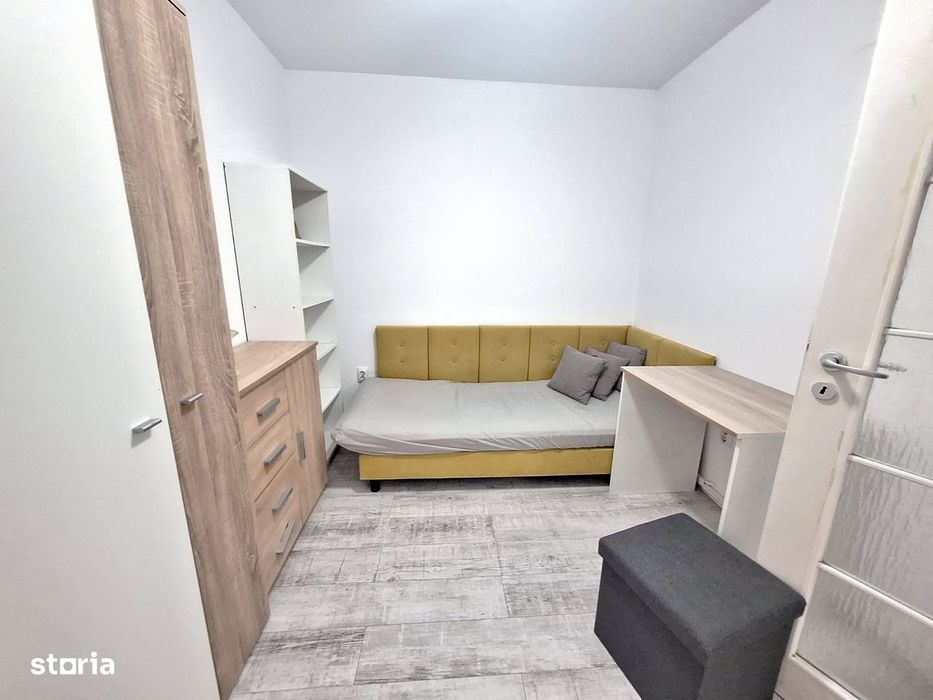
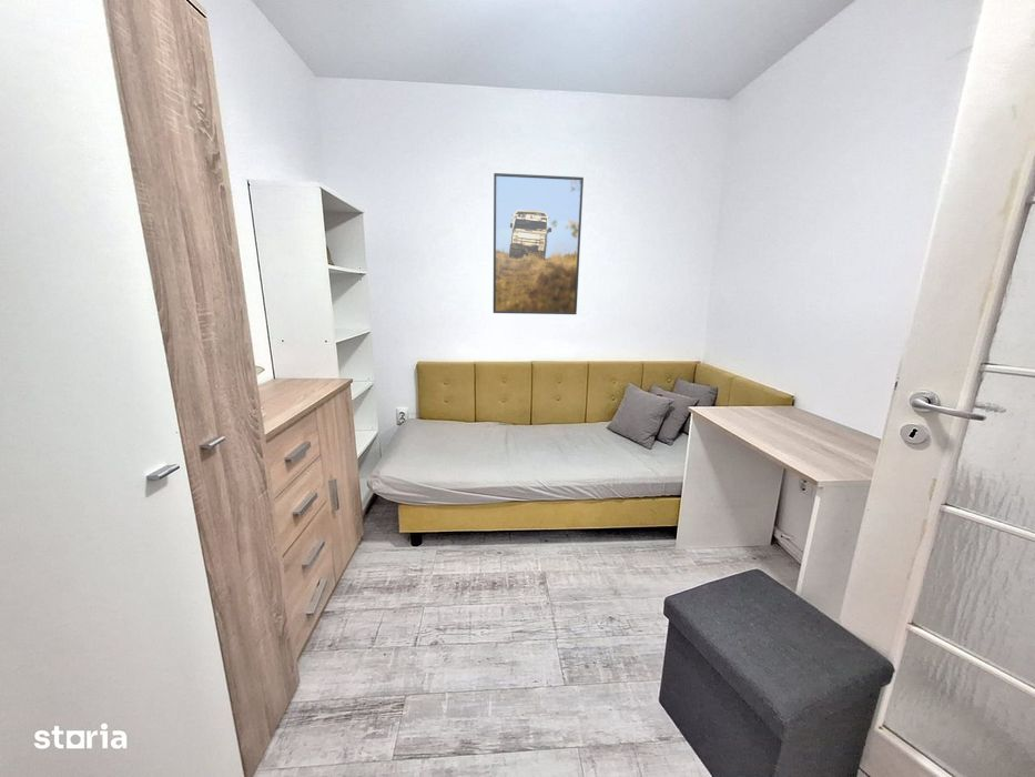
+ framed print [493,172,585,315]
